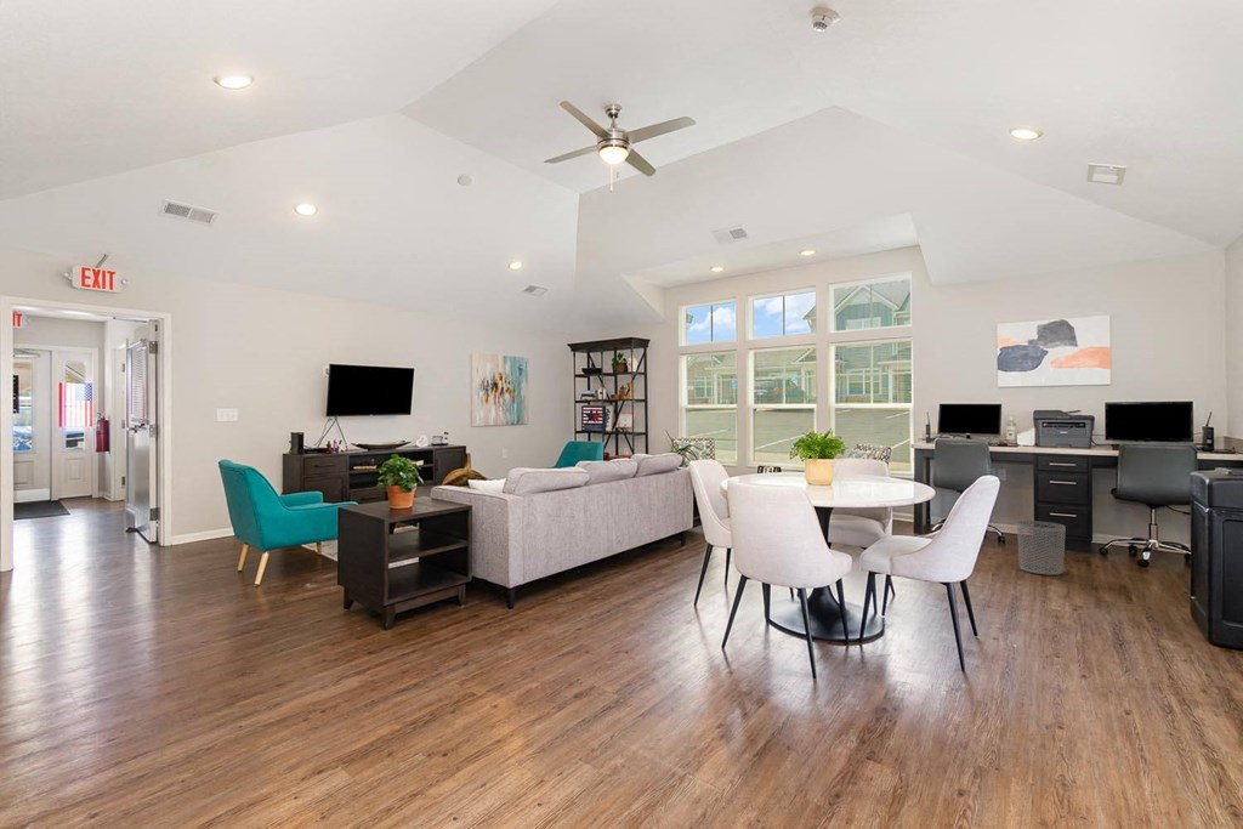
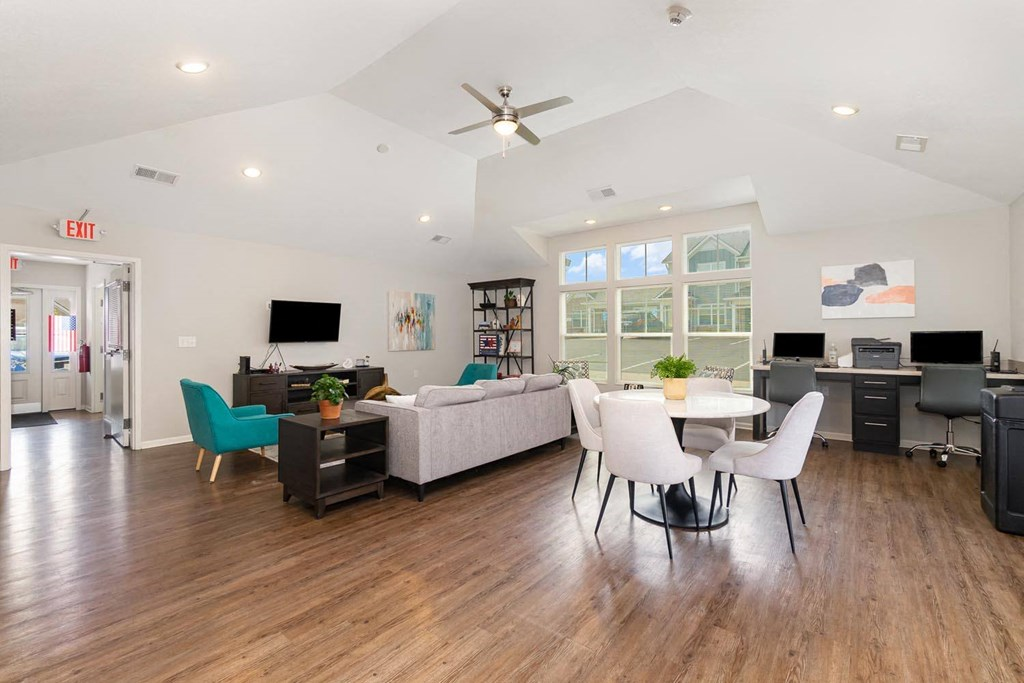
- waste bin [1016,519,1067,577]
